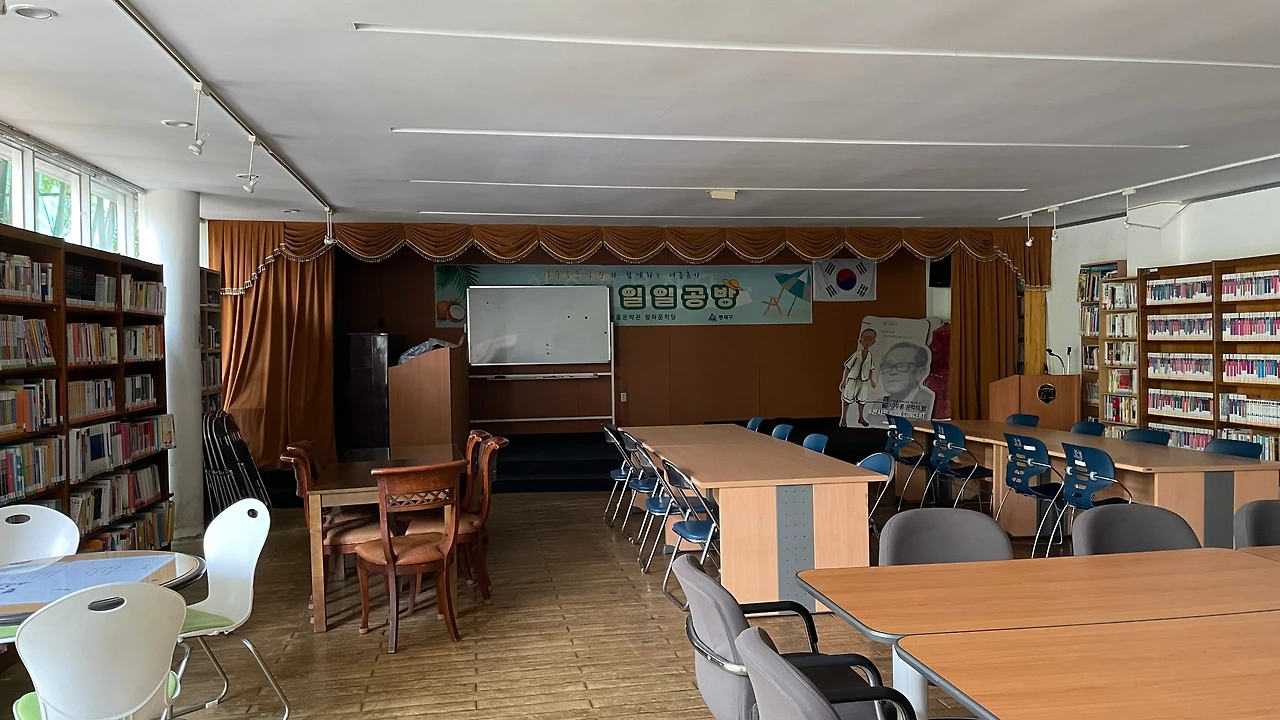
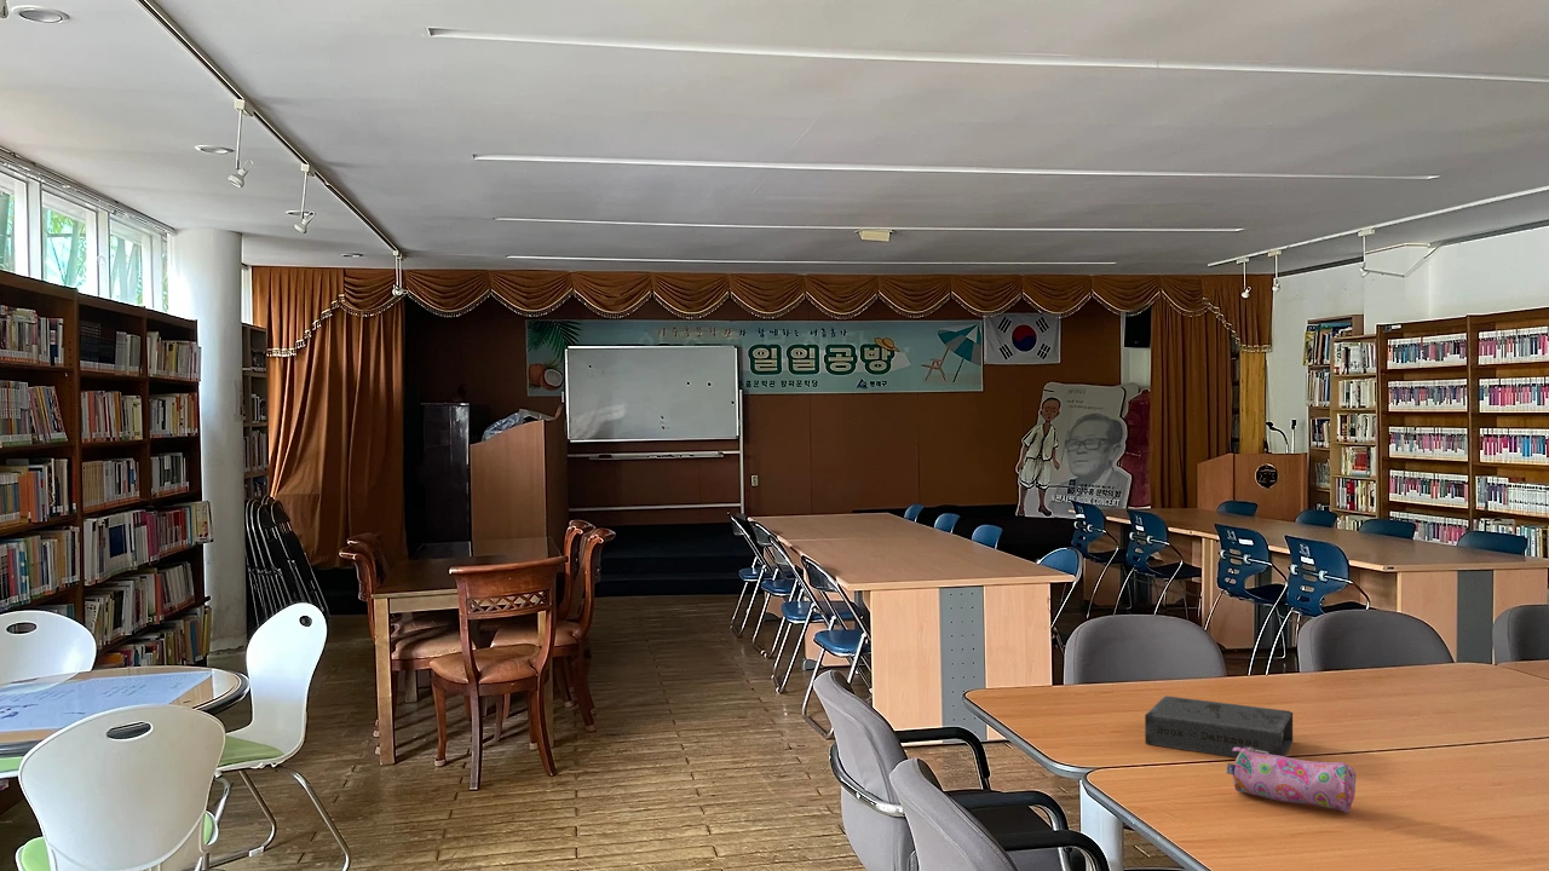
+ book [1144,694,1294,758]
+ pencil case [1226,748,1357,814]
